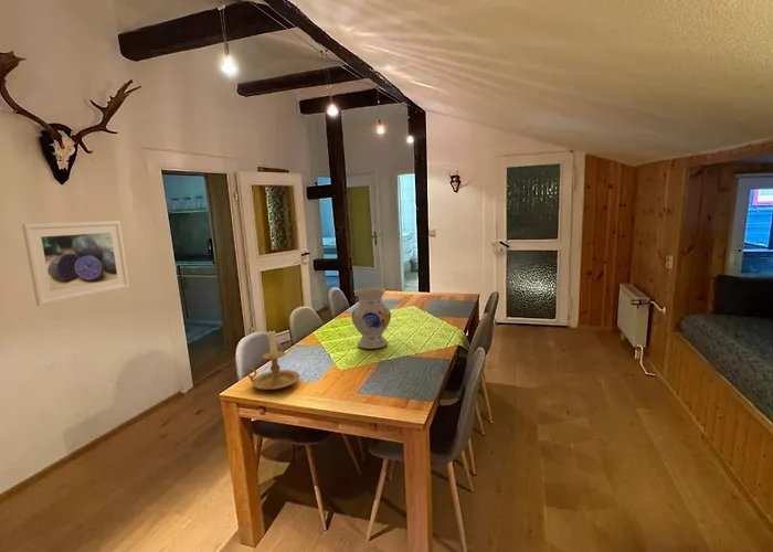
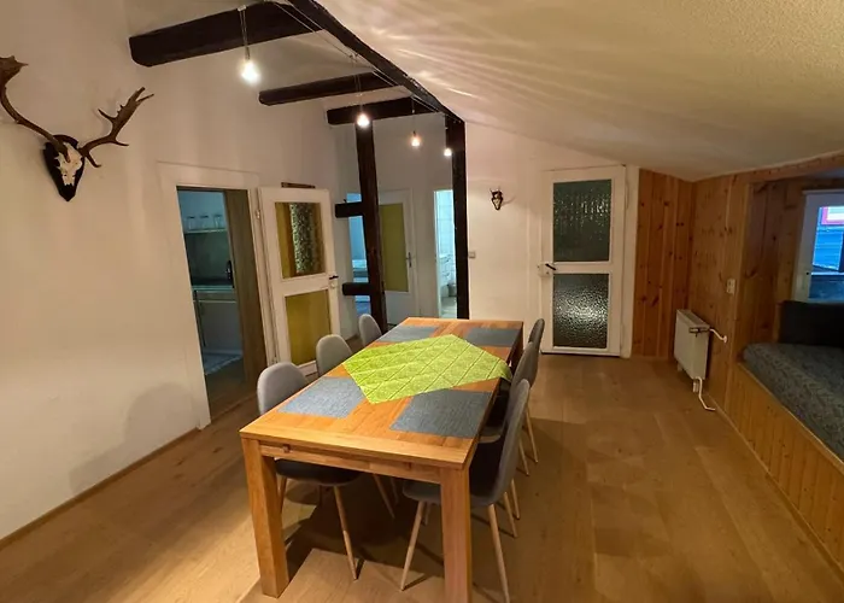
- vase [350,286,392,350]
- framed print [21,220,130,307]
- candle holder [244,328,300,391]
